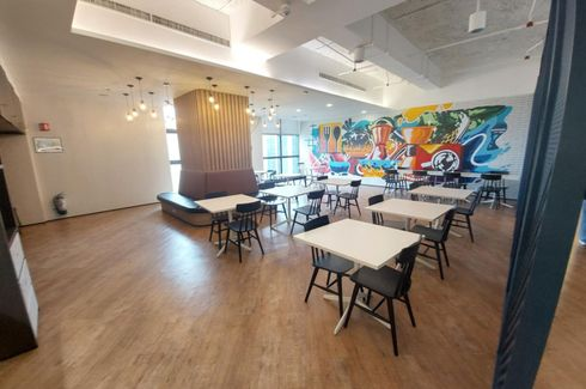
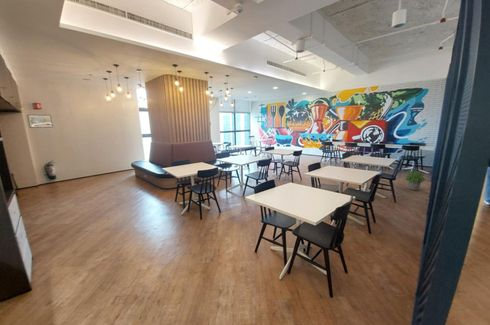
+ potted plant [404,170,426,191]
